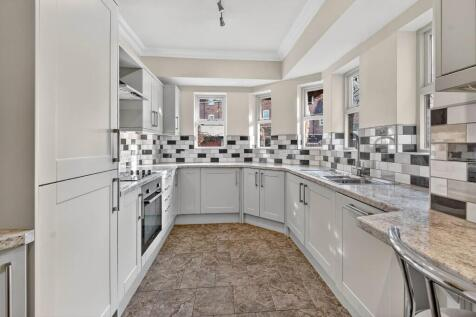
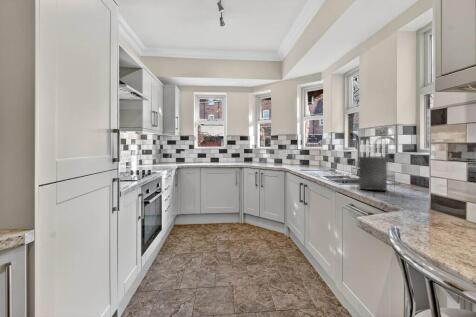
+ knife block [358,139,388,192]
